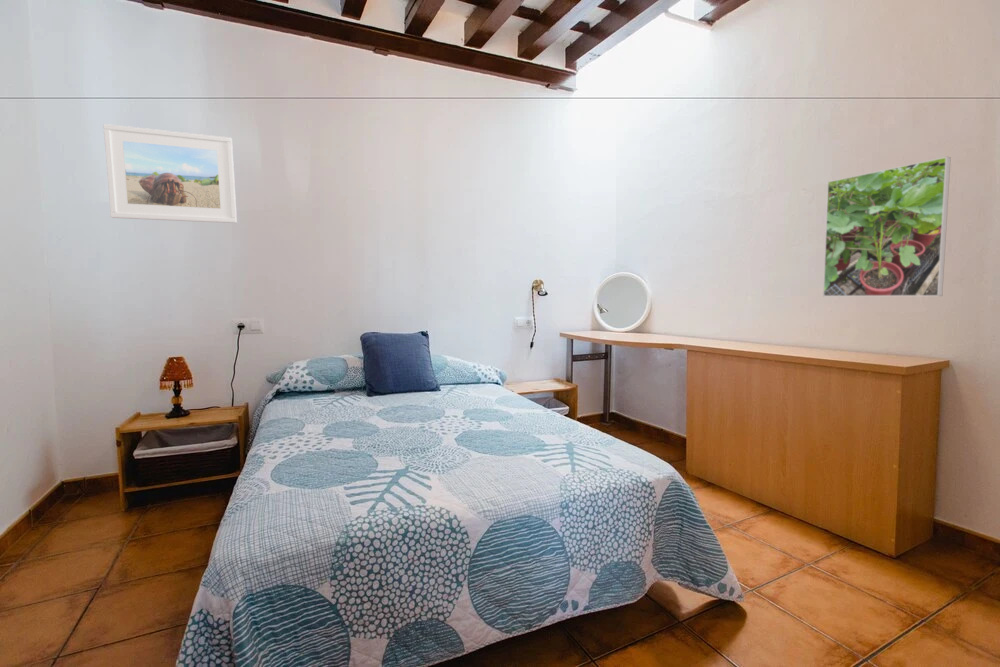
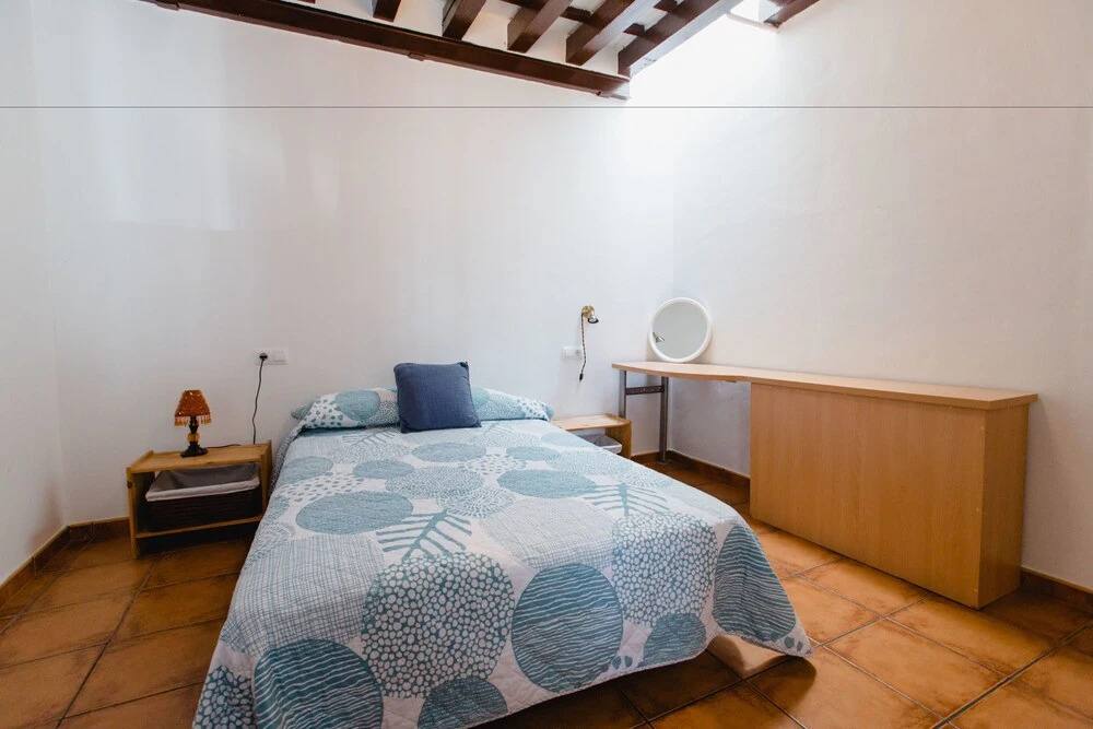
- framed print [102,123,238,224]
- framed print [822,156,952,297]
